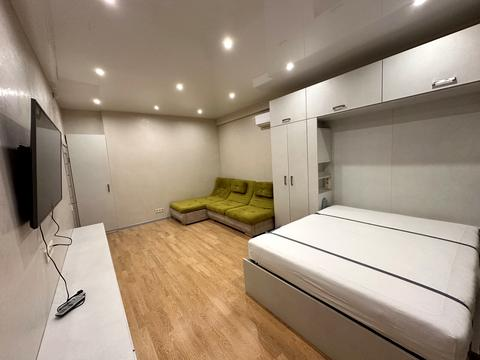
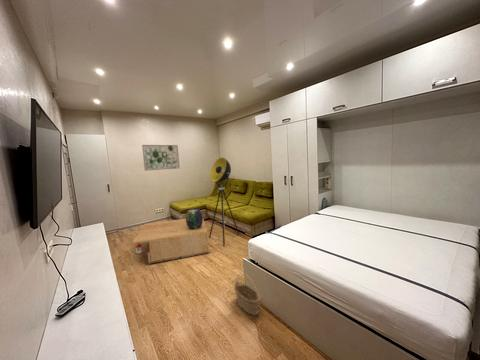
+ basket [233,272,262,317]
+ wall art [141,144,181,172]
+ decorative urn [185,208,204,230]
+ coffee table [131,218,211,265]
+ floor lamp [208,156,240,247]
